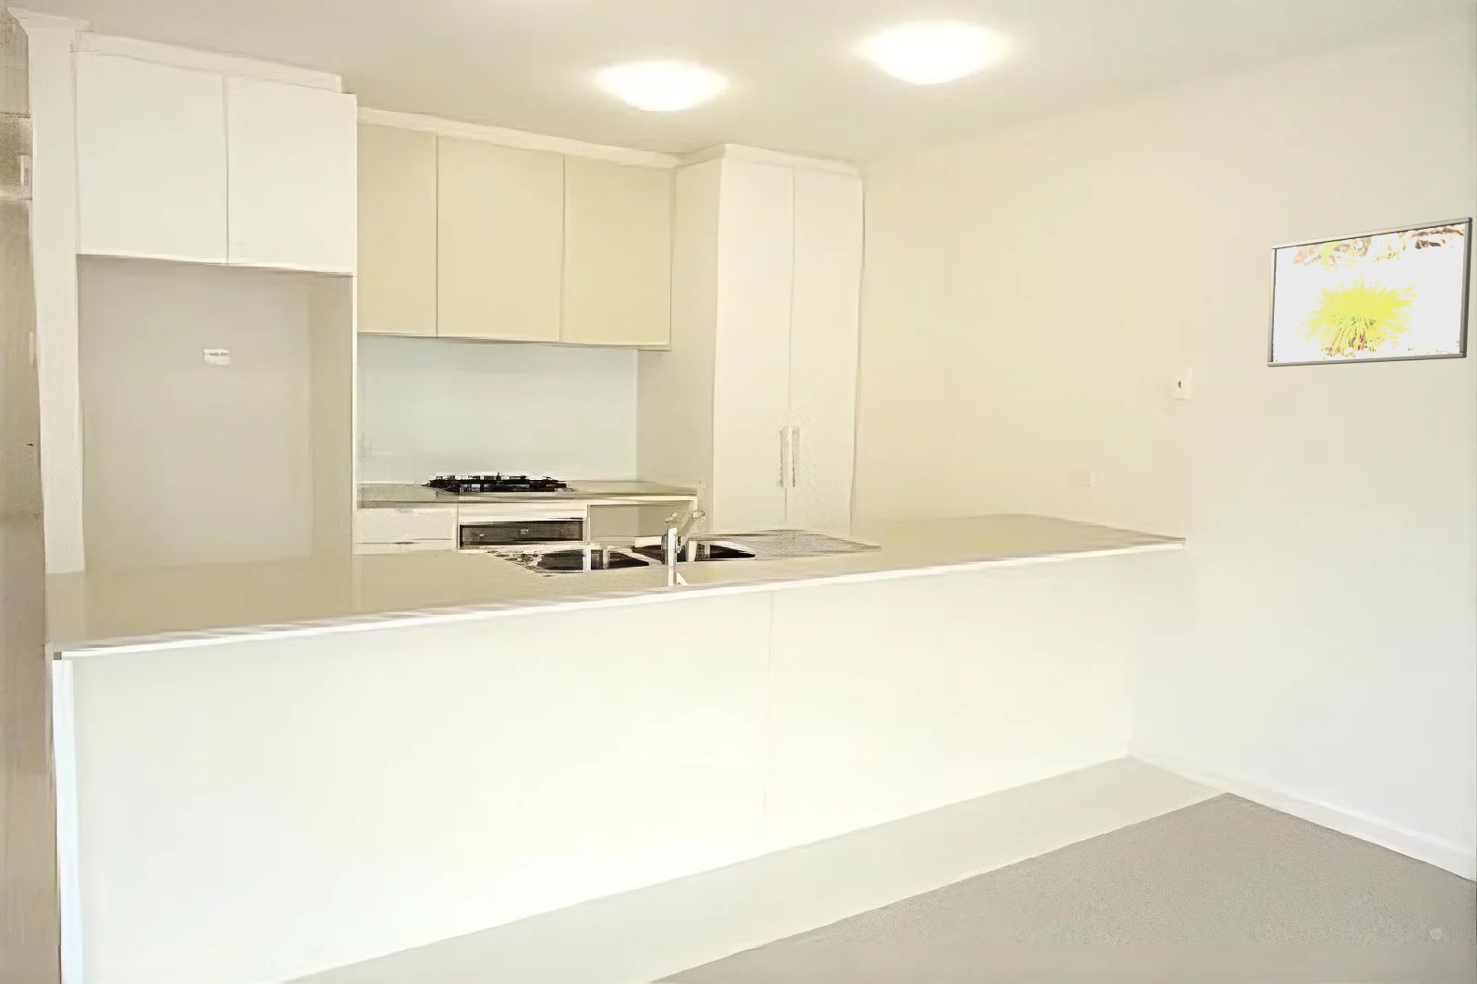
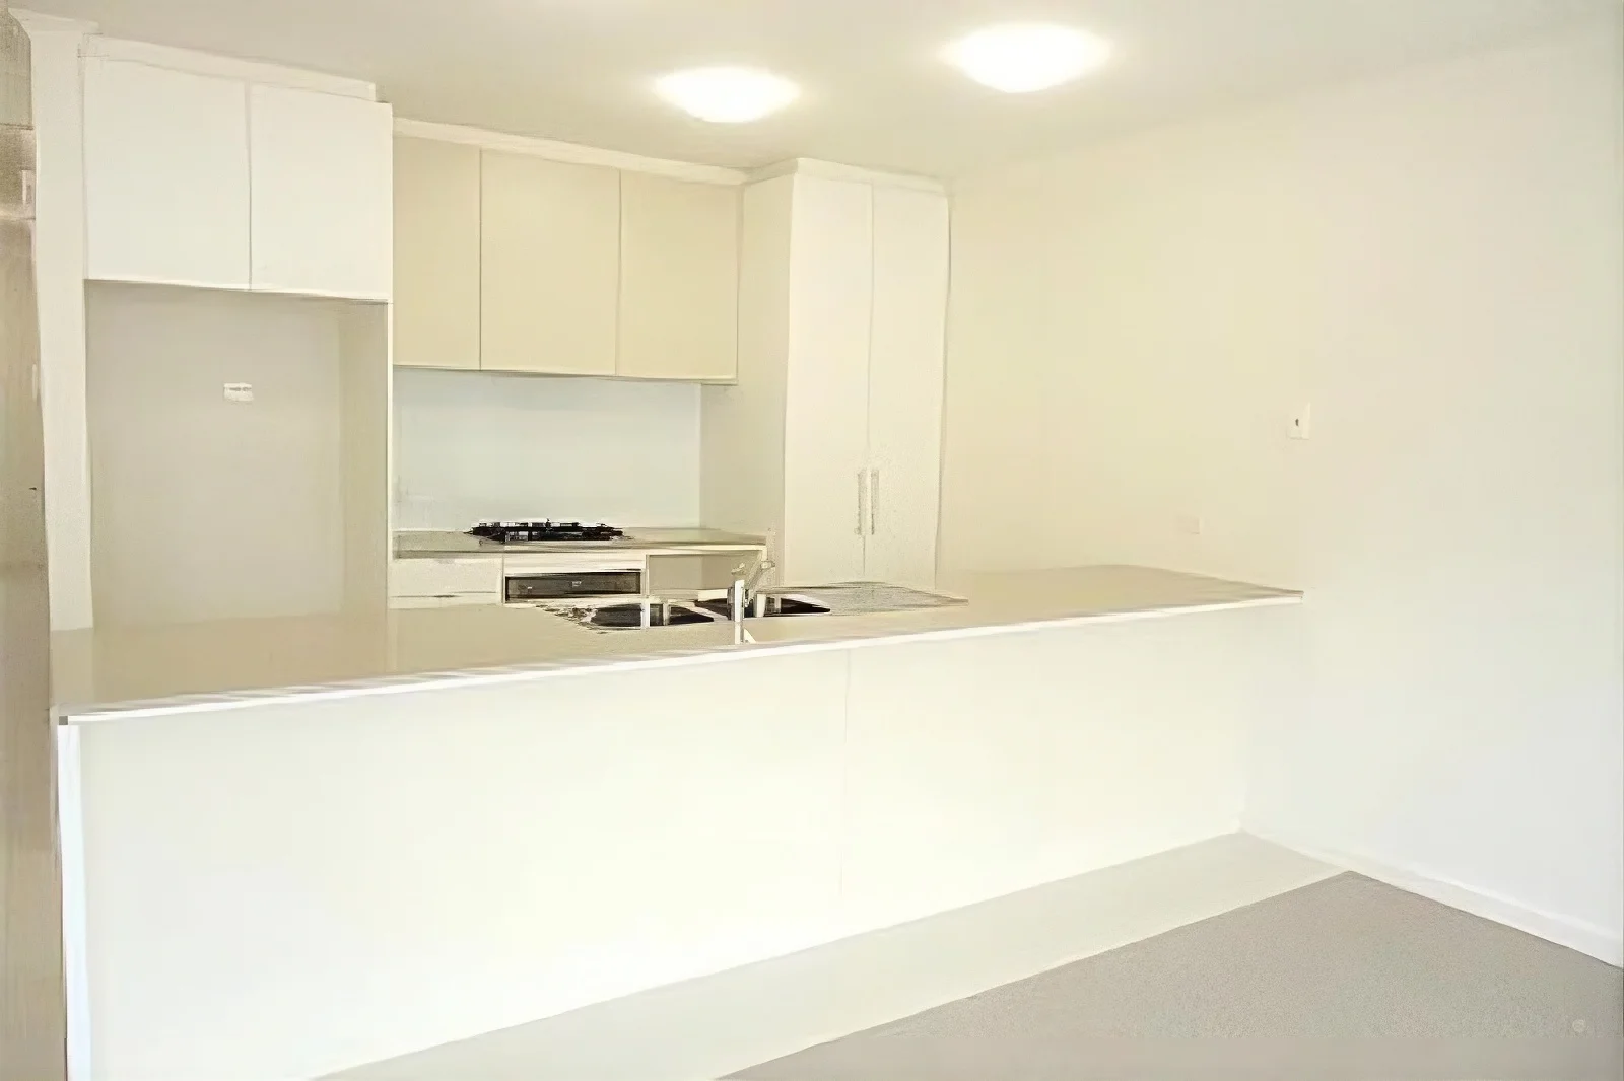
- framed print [1266,216,1474,368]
